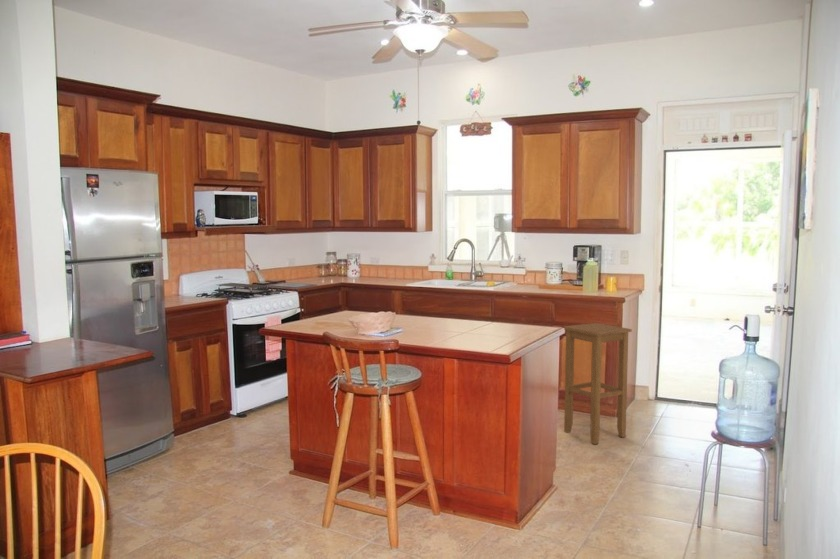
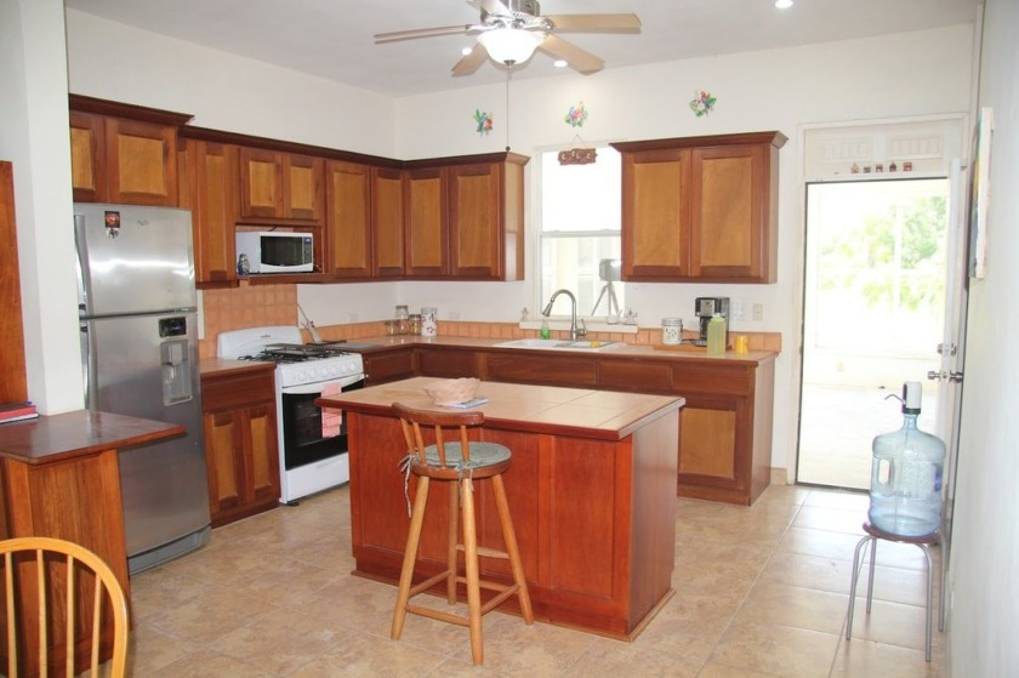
- stool [562,322,633,445]
